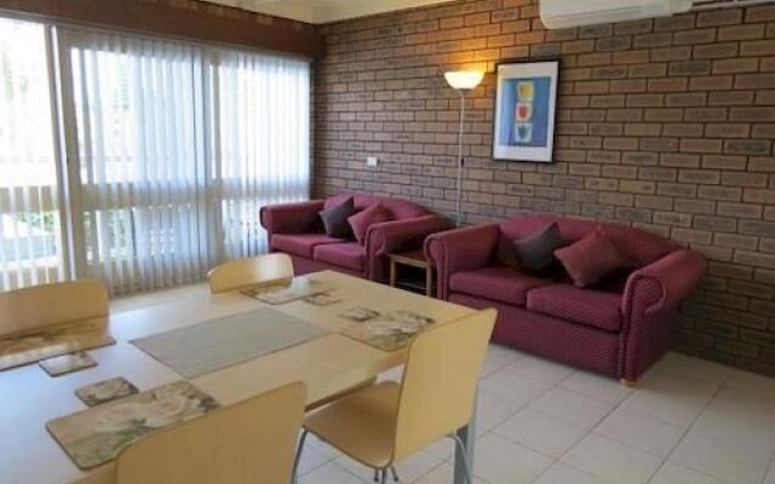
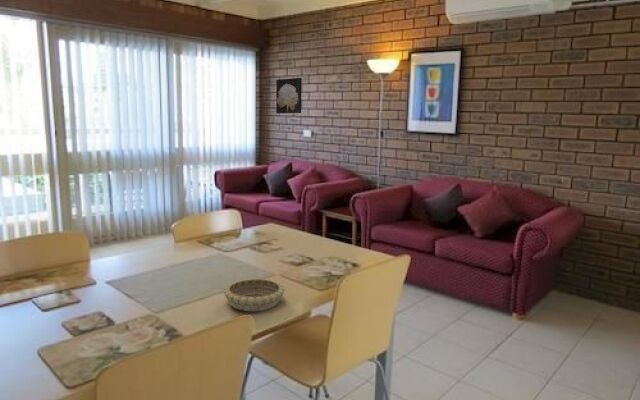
+ decorative bowl [223,278,286,312]
+ wall art [275,77,303,114]
